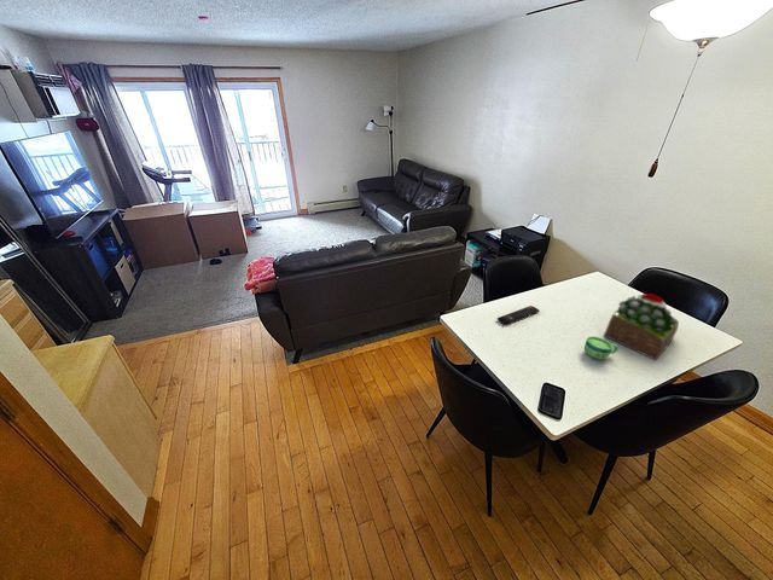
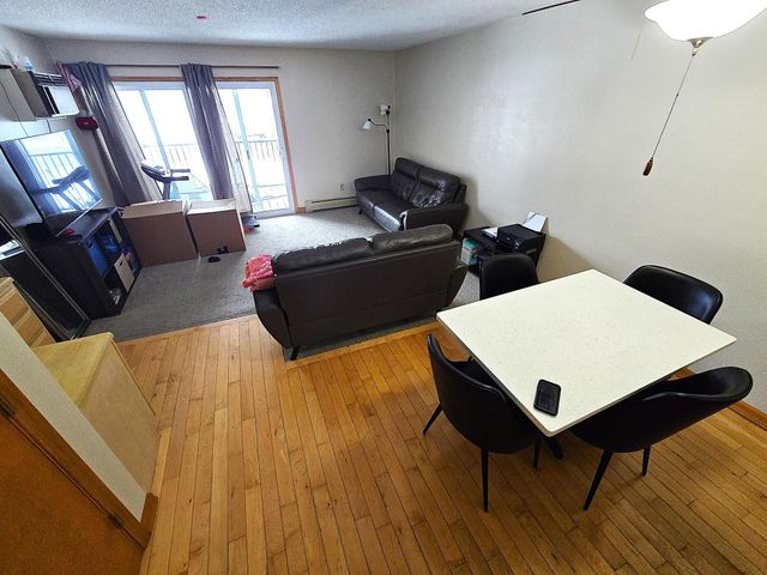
- succulent plant [603,292,680,361]
- remote control [496,304,541,326]
- cup [583,336,620,361]
